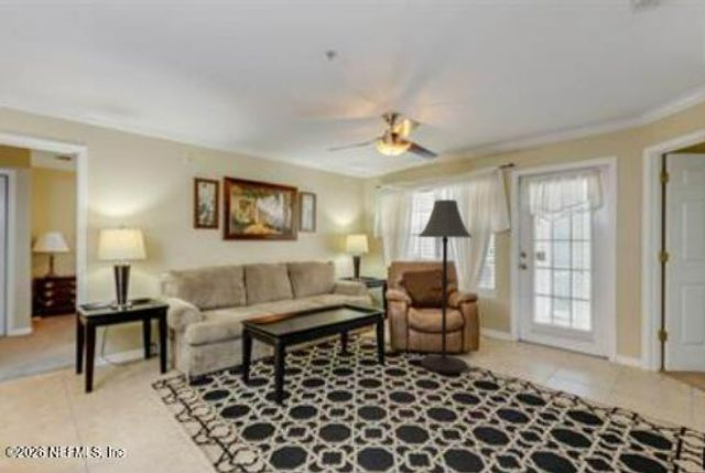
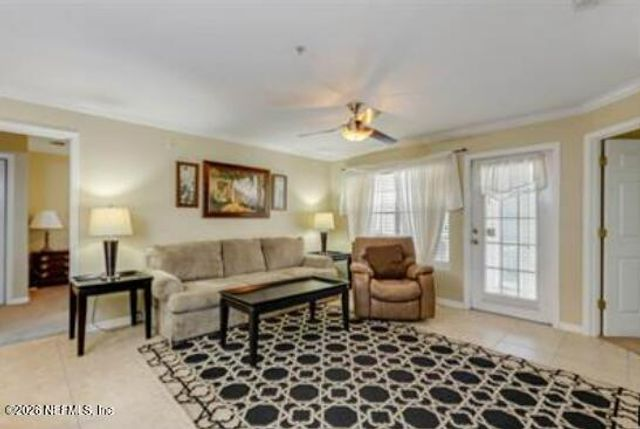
- floor lamp [417,198,474,375]
